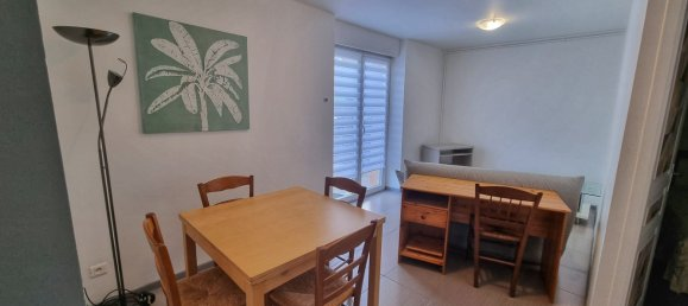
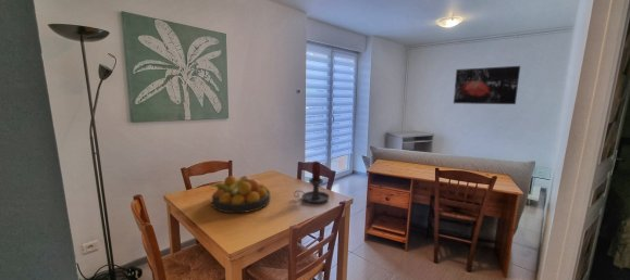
+ fruit bowl [209,175,272,214]
+ candle holder [293,161,331,204]
+ wall art [453,65,521,105]
